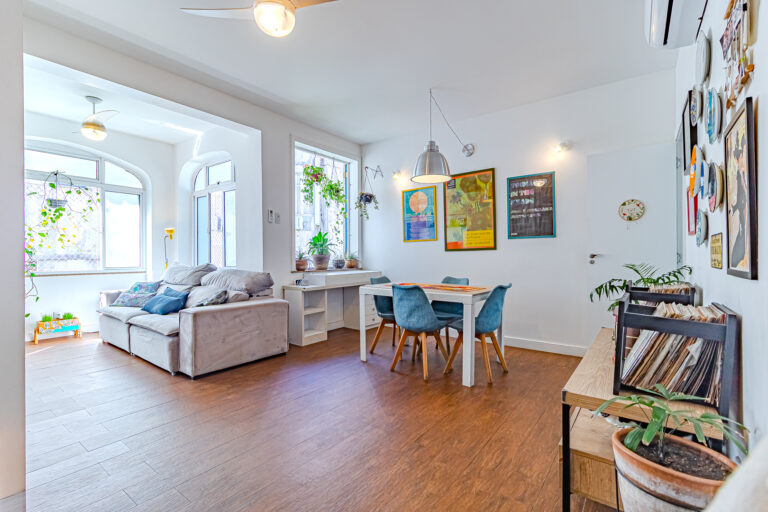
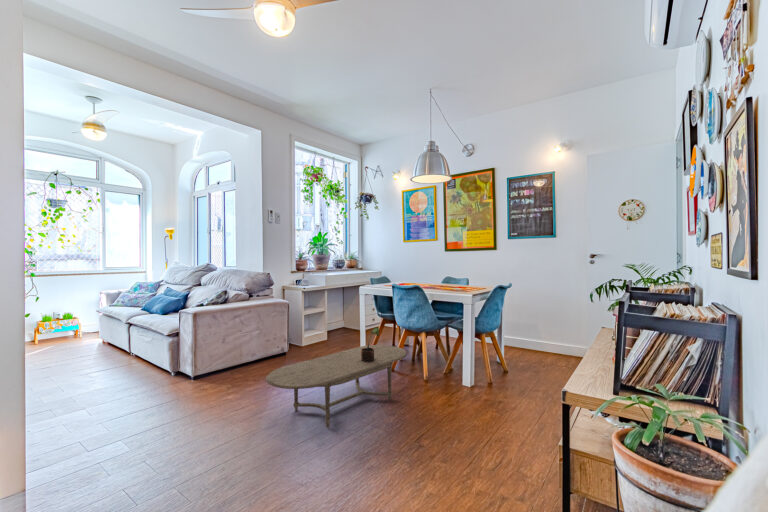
+ potted plant [360,326,381,363]
+ coffee table [265,344,408,428]
